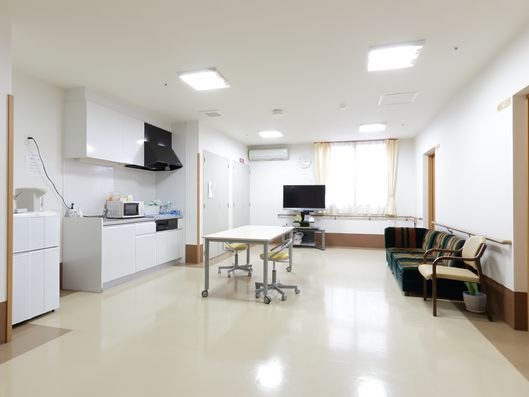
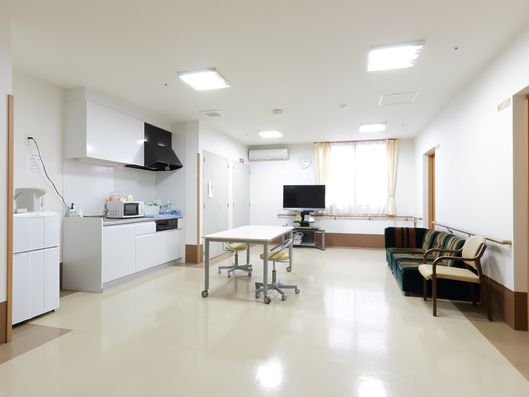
- potted plant [462,281,487,314]
